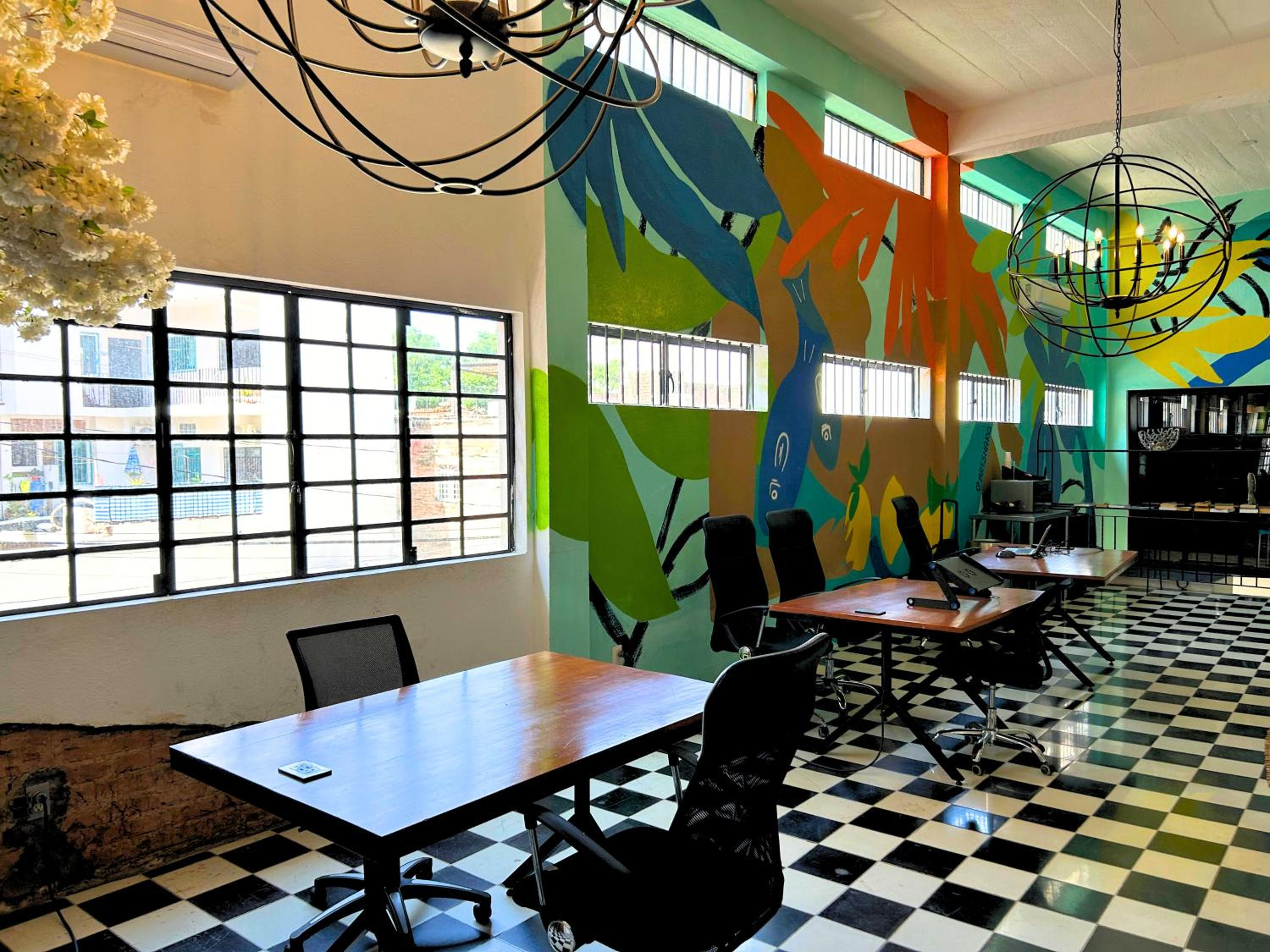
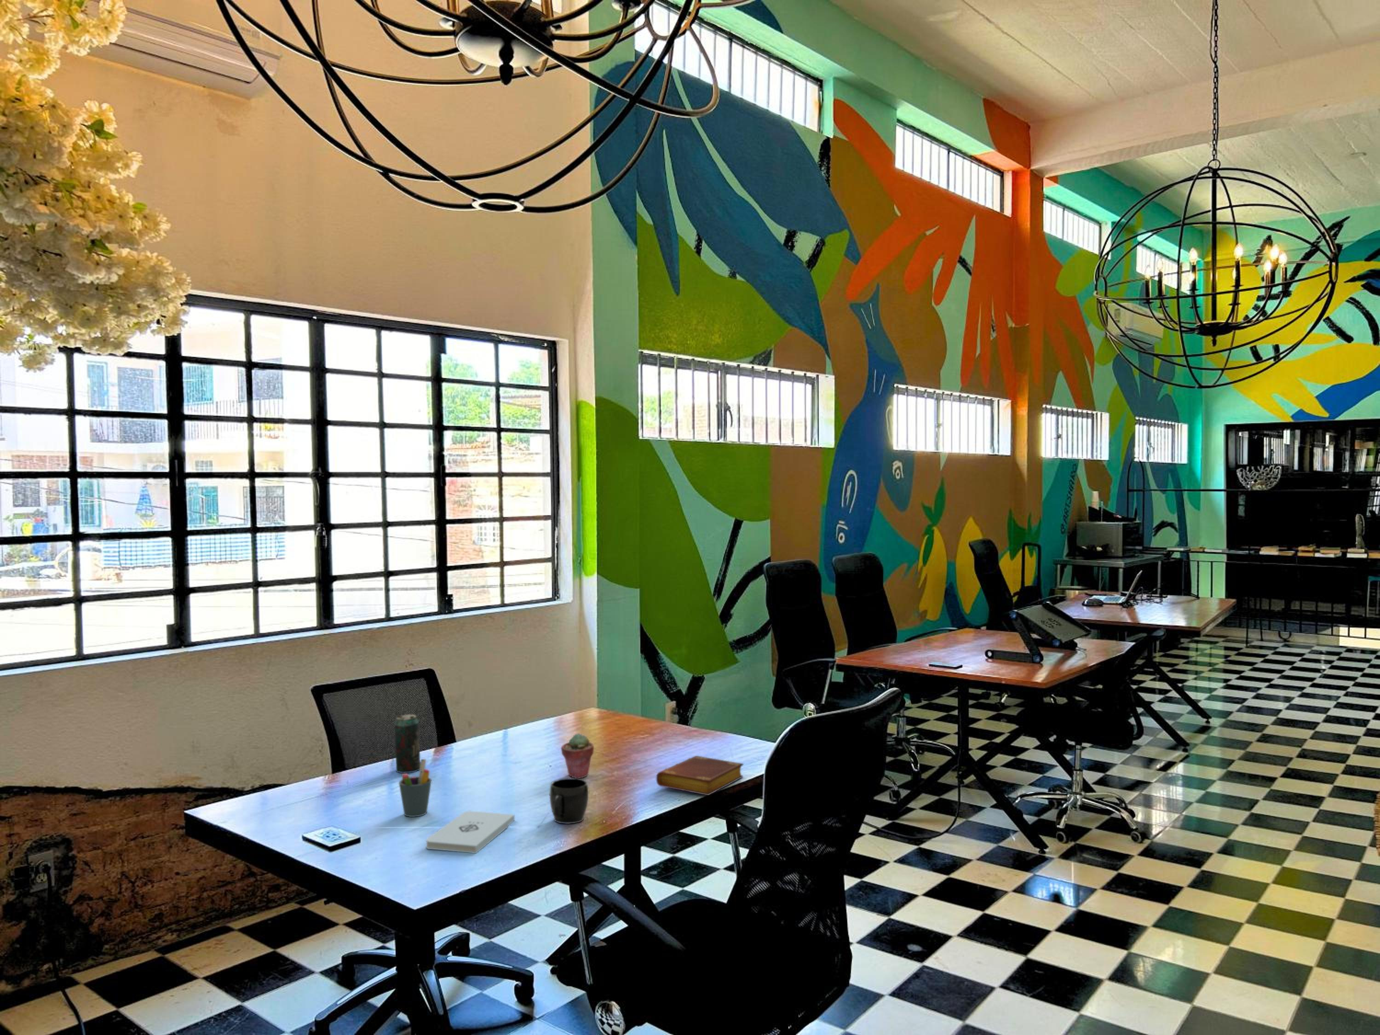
+ pen holder [399,759,432,818]
+ potted succulent [561,733,594,778]
+ notepad [426,811,515,853]
+ mug [549,777,589,824]
+ book [656,756,744,796]
+ beverage can [393,714,421,774]
